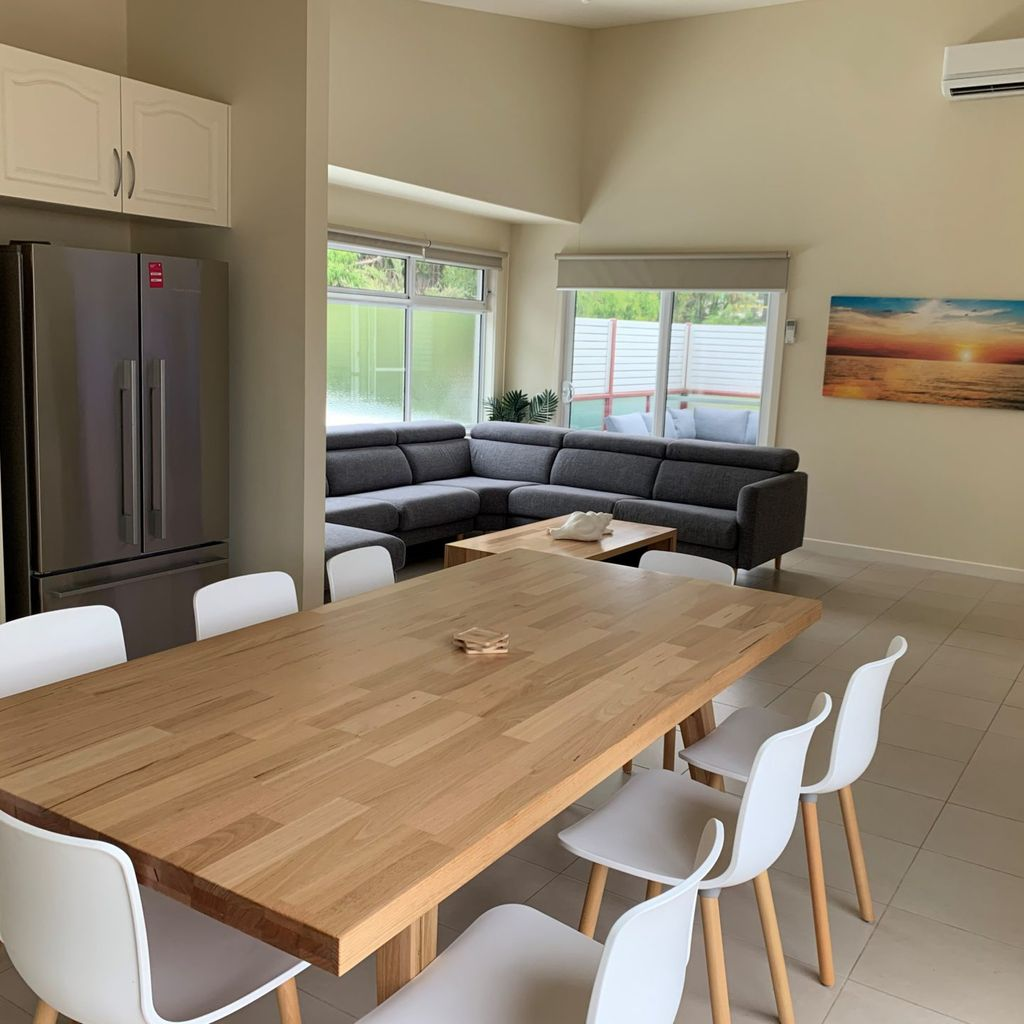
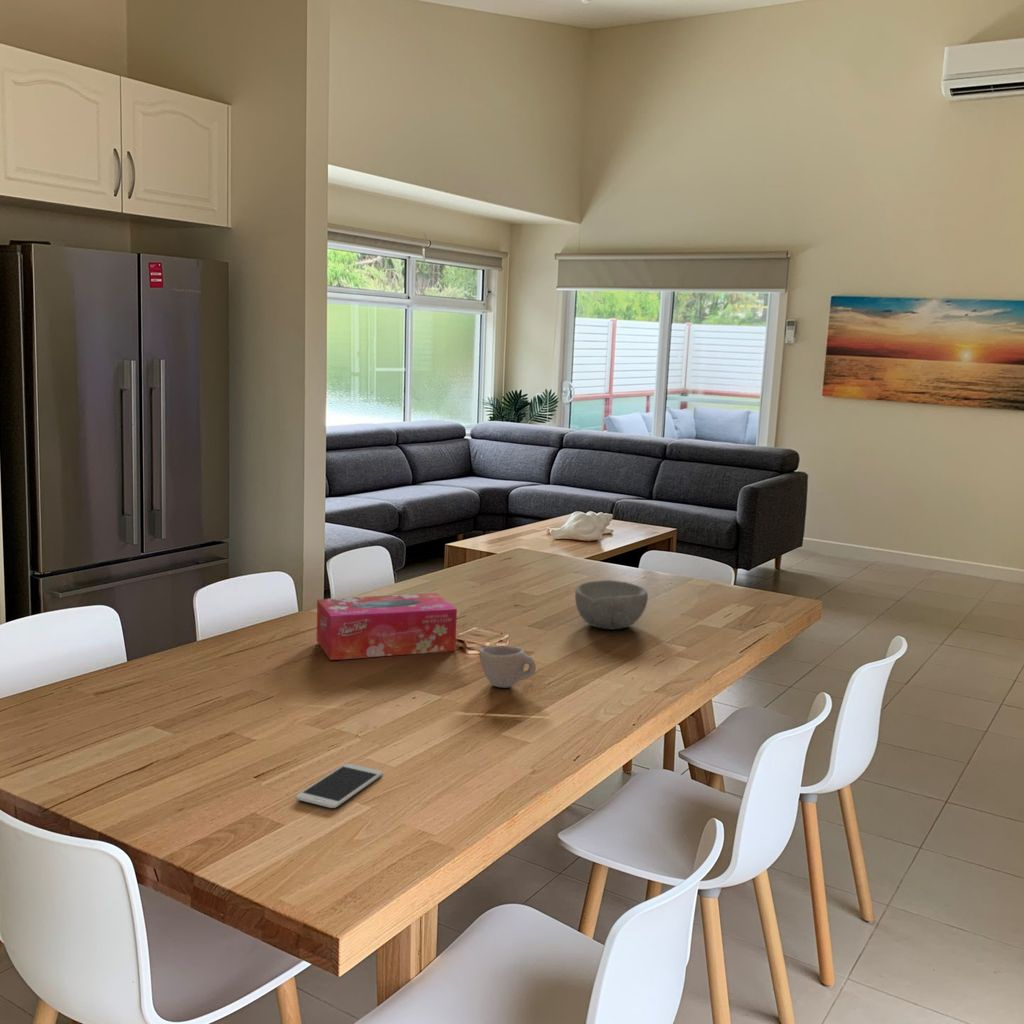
+ cup [478,645,537,689]
+ smartphone [295,763,384,809]
+ tissue box [316,592,458,661]
+ bowl [574,579,649,630]
